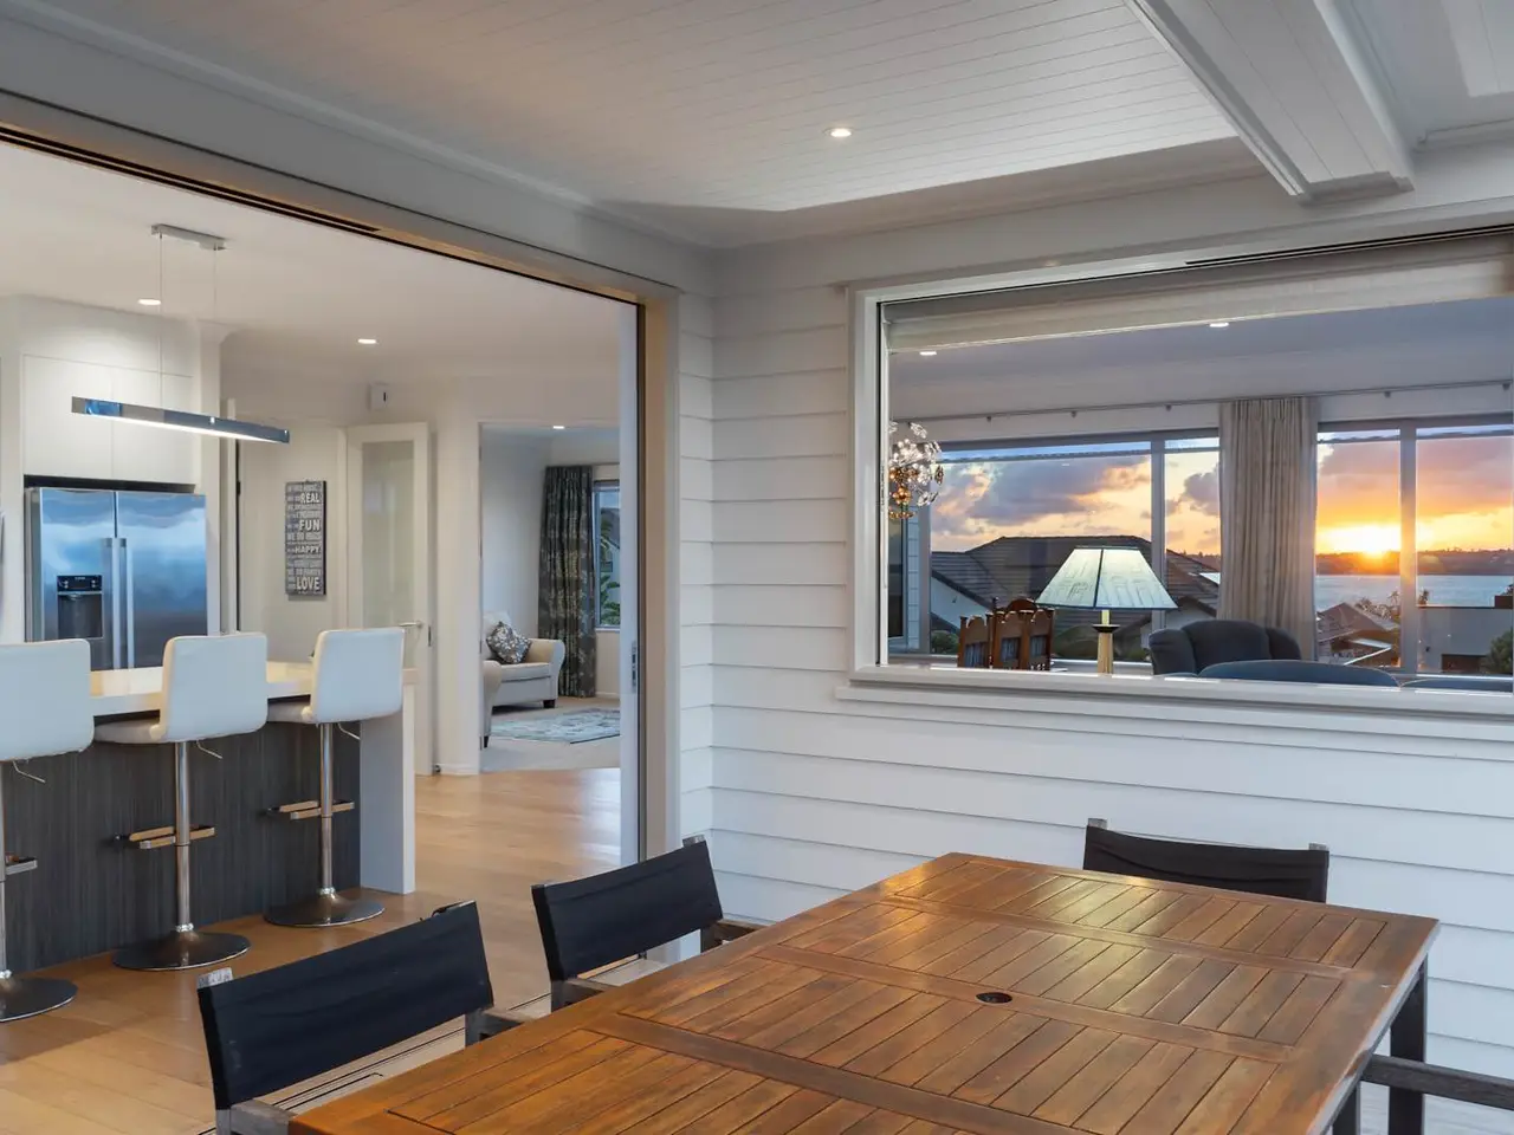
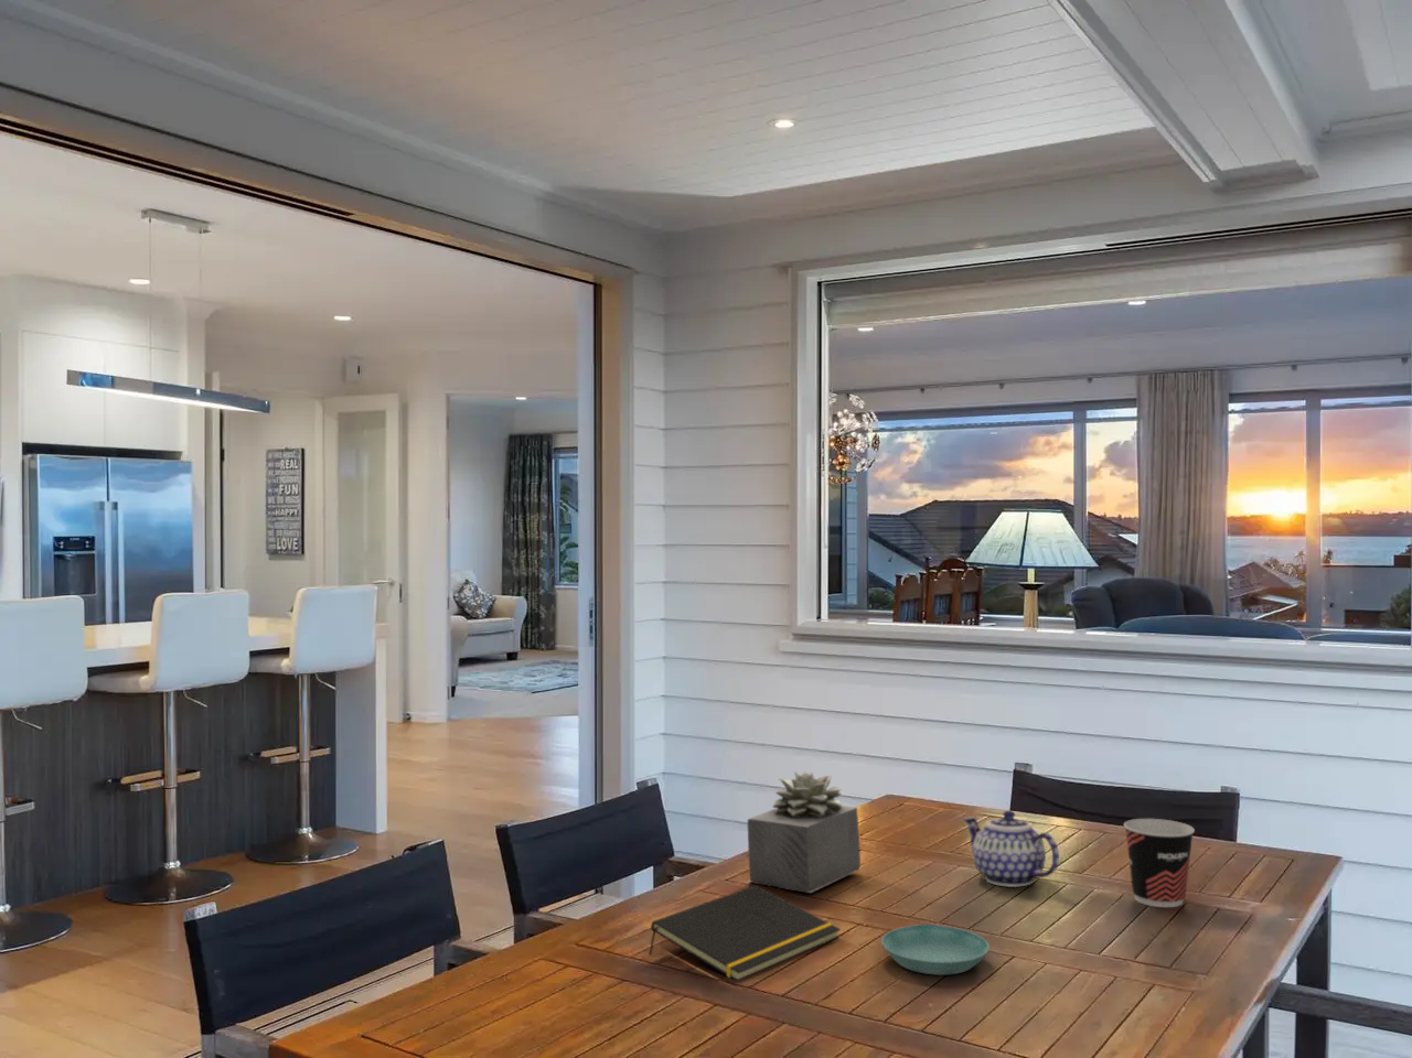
+ saucer [881,924,991,977]
+ teapot [962,810,1060,888]
+ succulent plant [747,770,863,894]
+ cup [1123,818,1196,908]
+ notepad [647,884,842,982]
